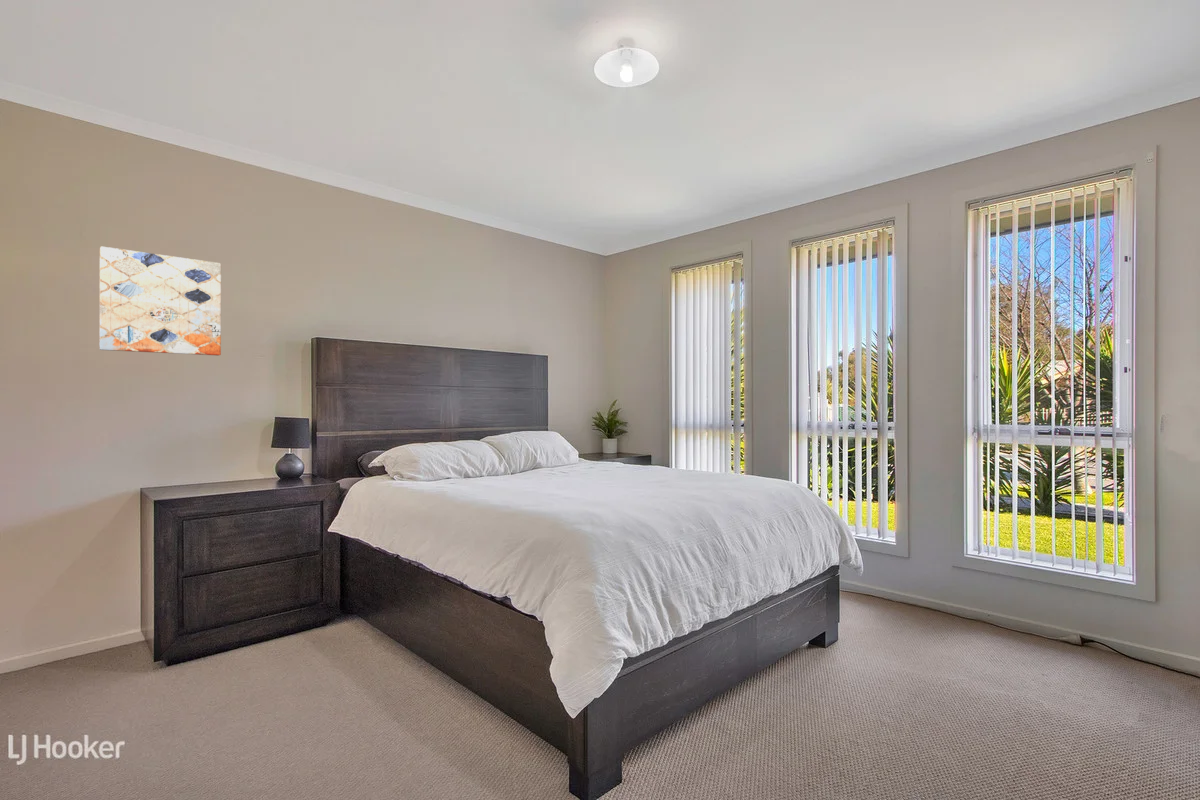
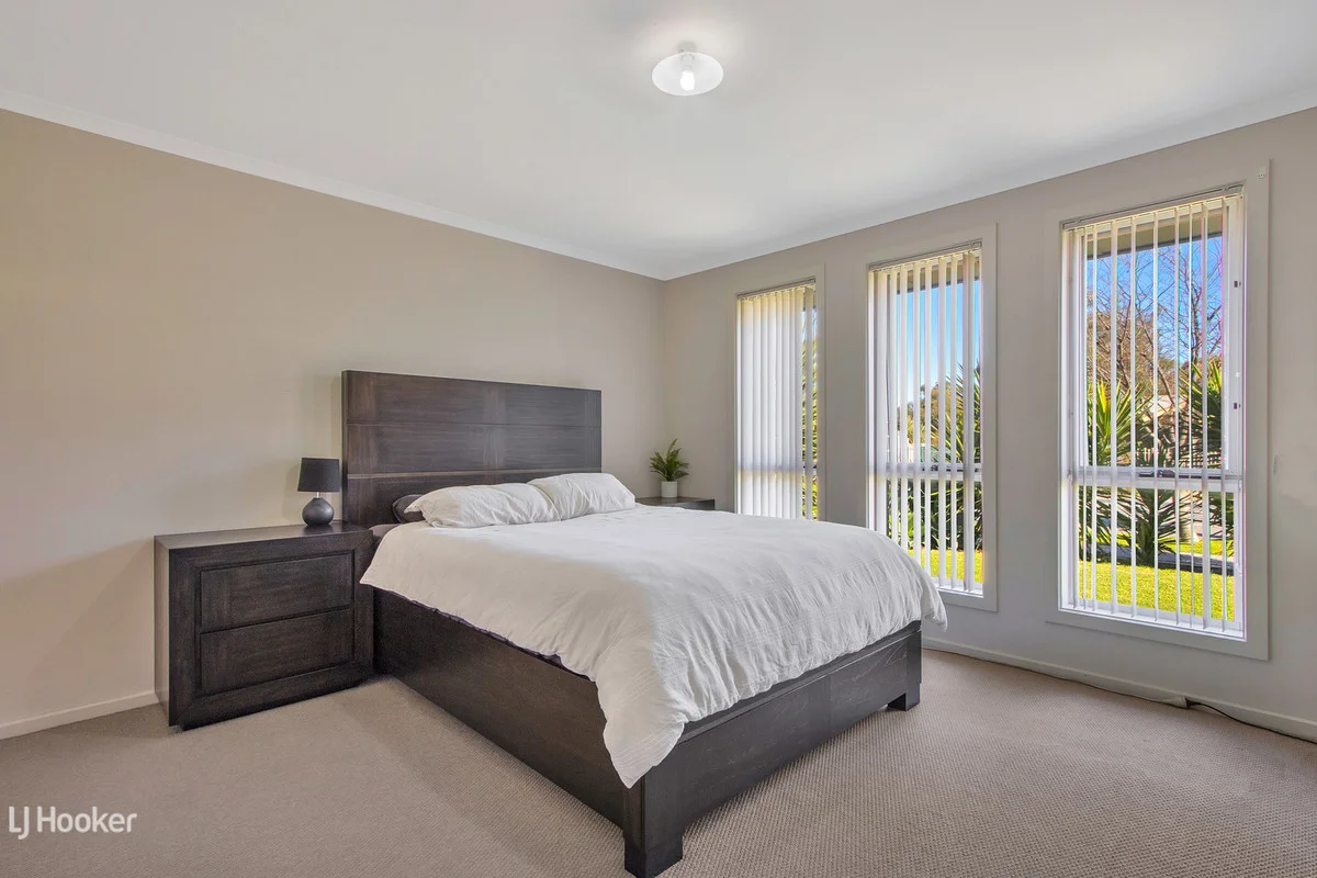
- wall art [98,246,222,356]
